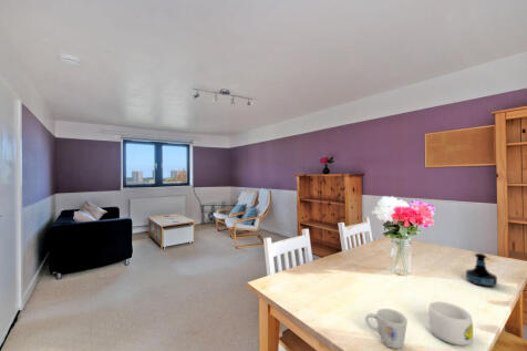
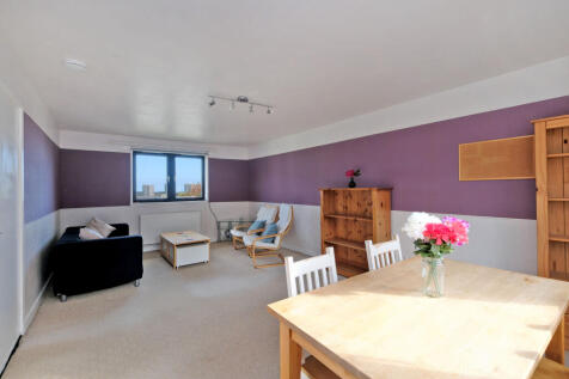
- mug [427,301,474,347]
- mug [364,308,409,350]
- tequila bottle [465,252,498,288]
